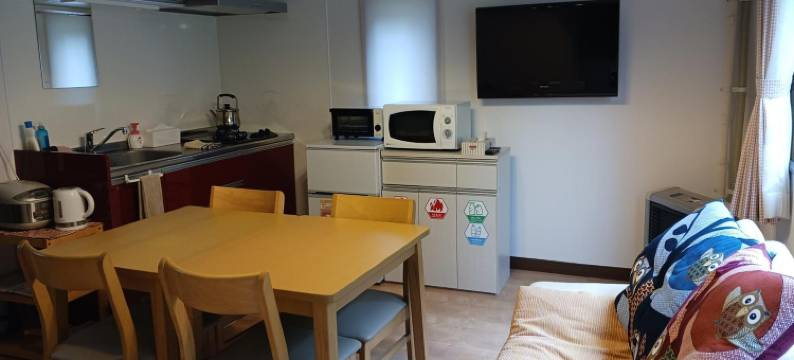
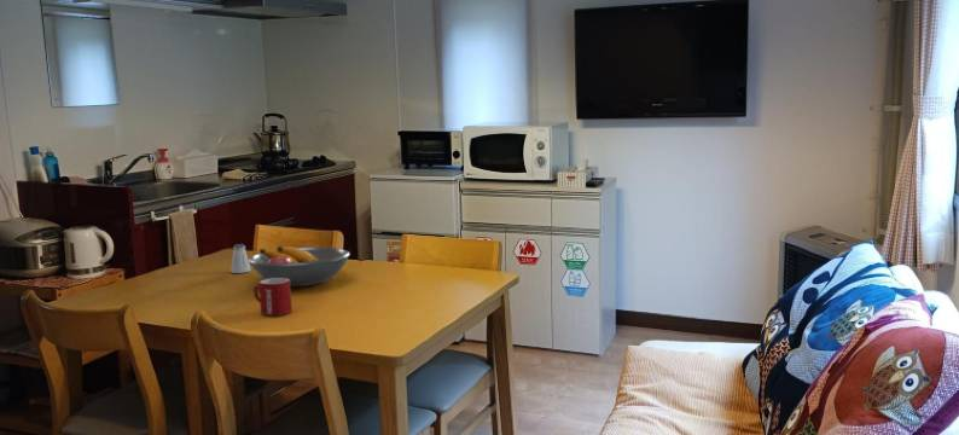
+ saltshaker [229,243,252,274]
+ mug [252,278,293,317]
+ fruit bowl [248,245,351,288]
